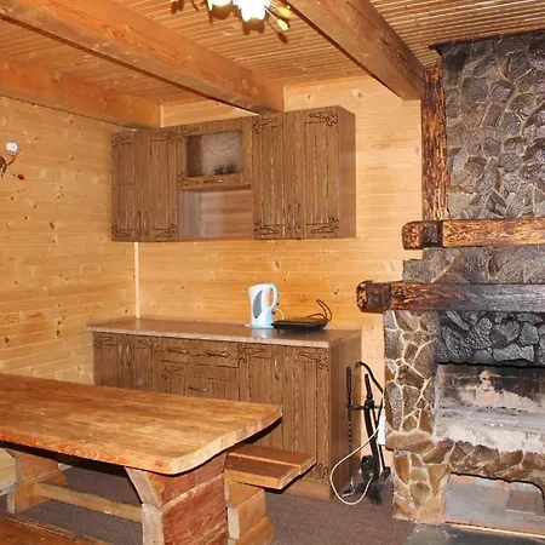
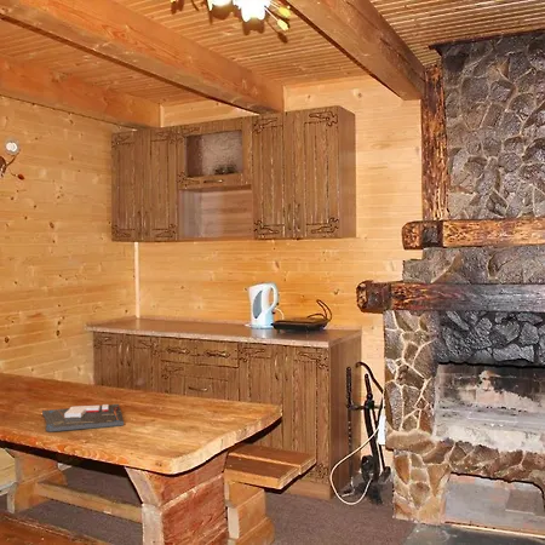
+ board game [41,403,125,432]
